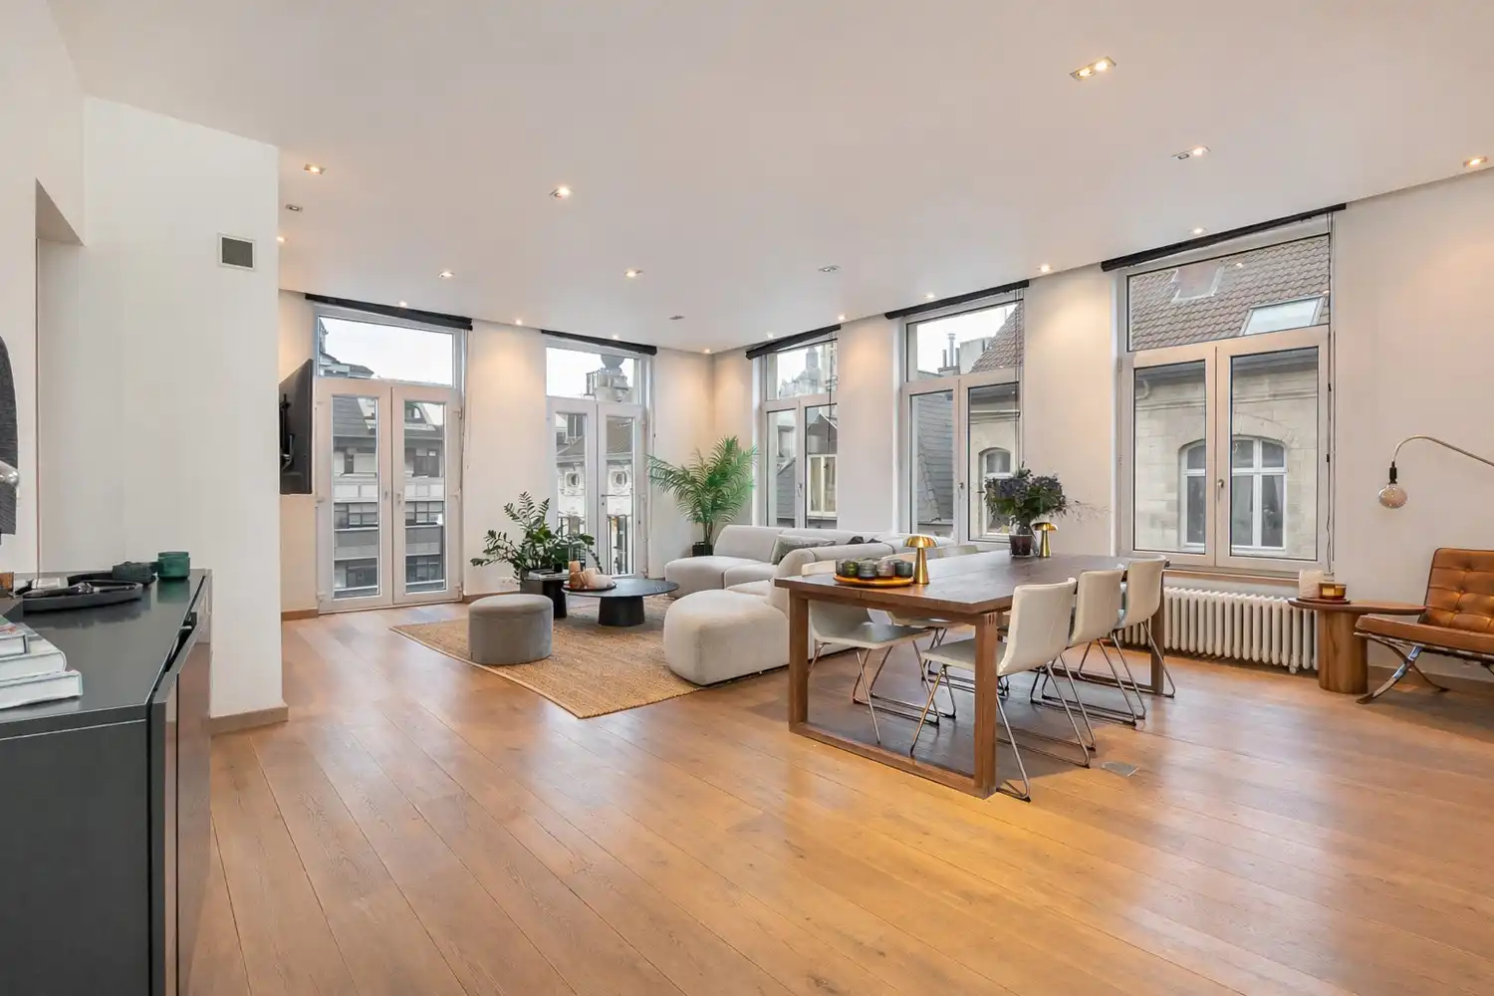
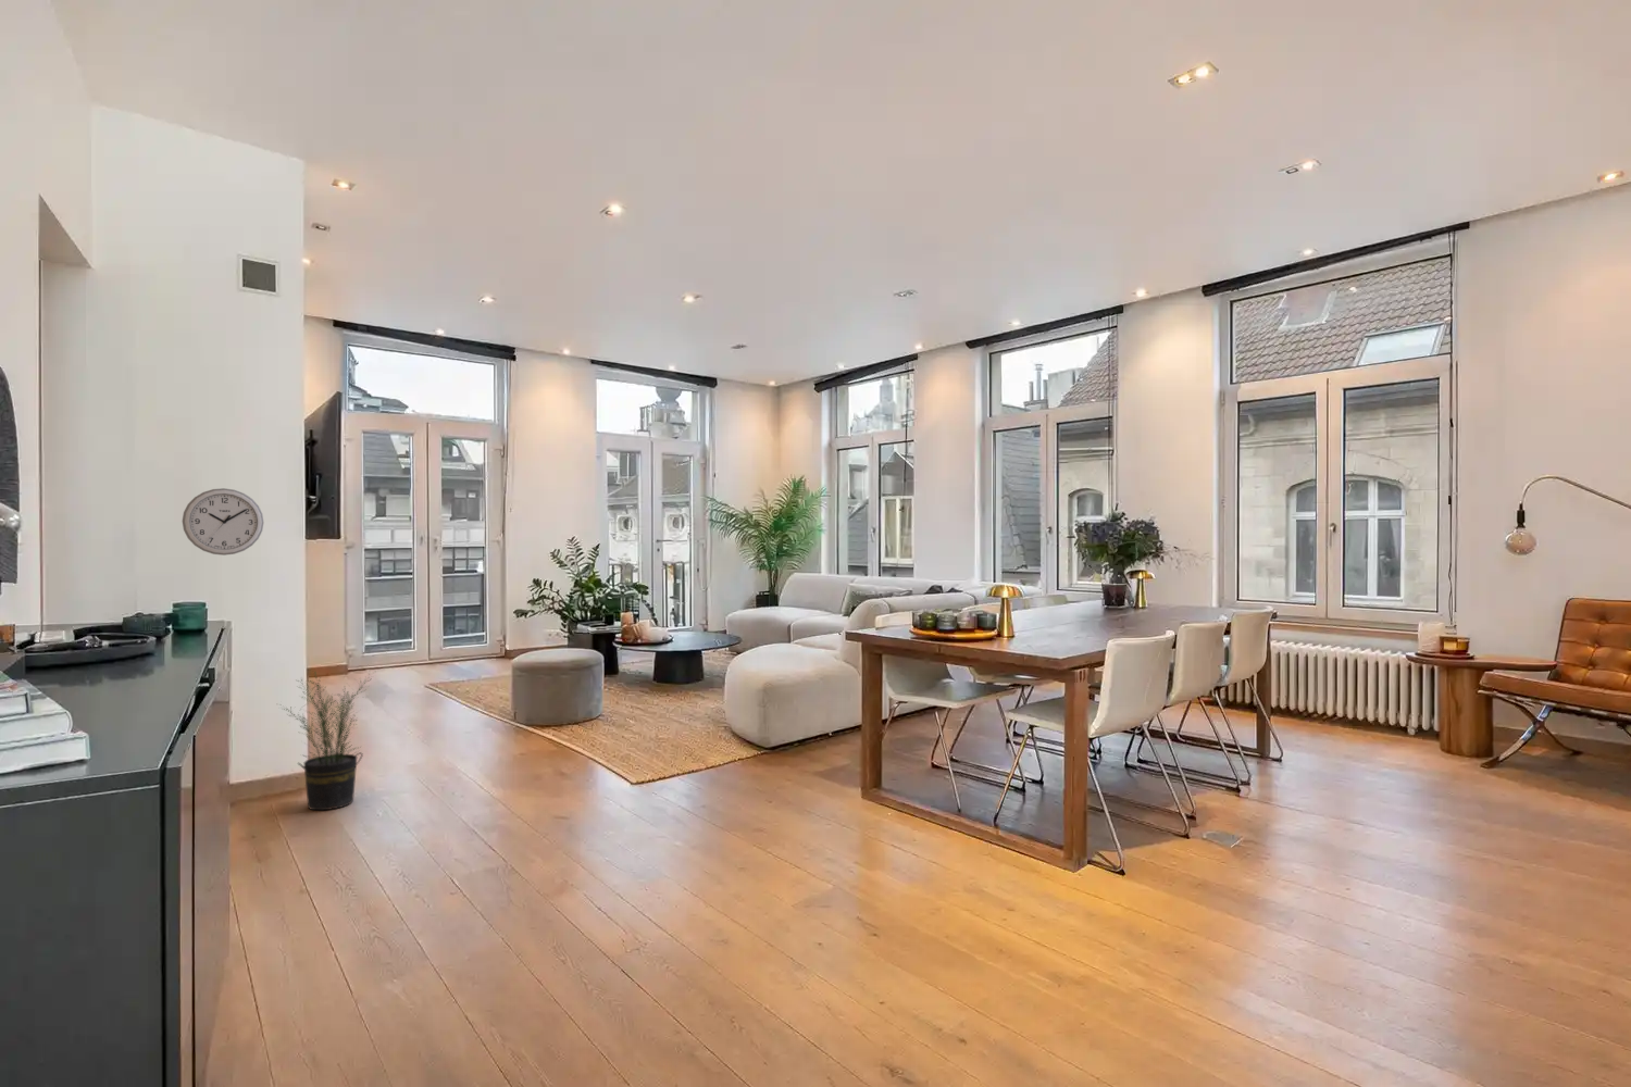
+ potted plant [277,668,379,810]
+ wall clock [182,486,266,557]
